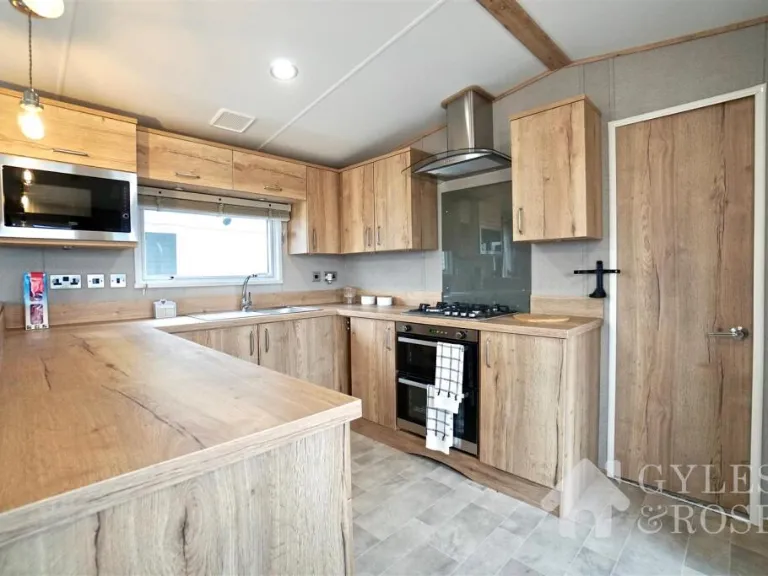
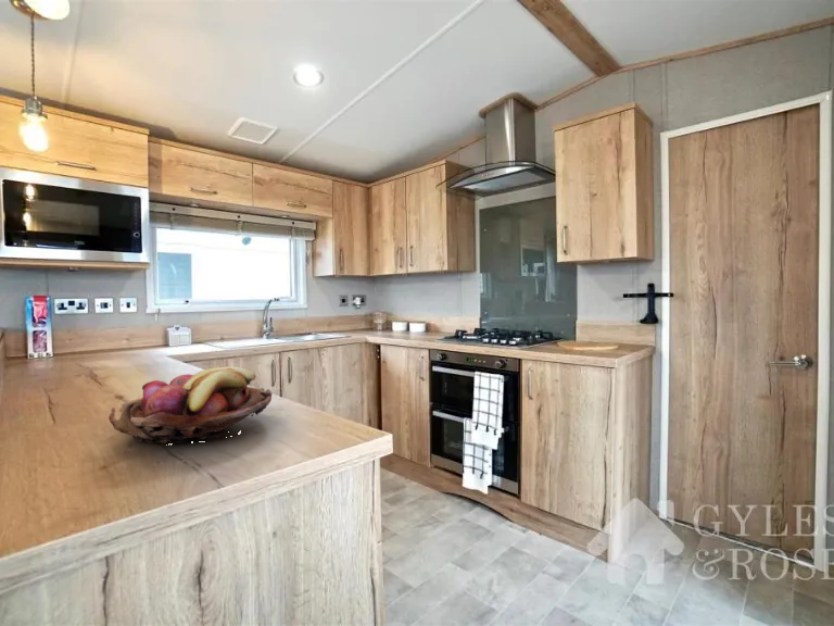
+ fruit basket [108,365,273,445]
